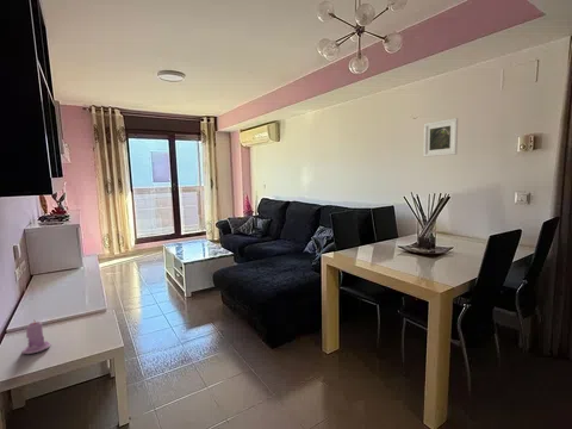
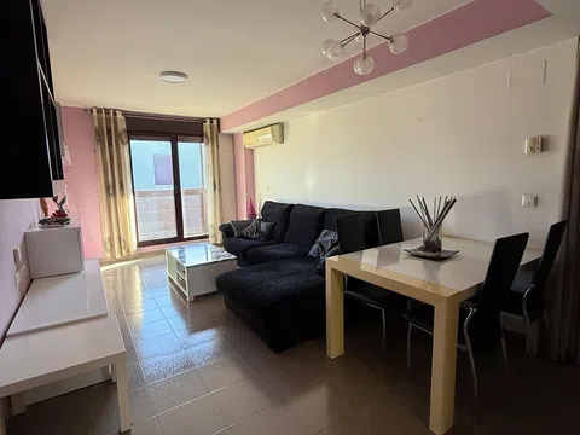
- candle [20,321,52,355]
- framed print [423,117,459,158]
